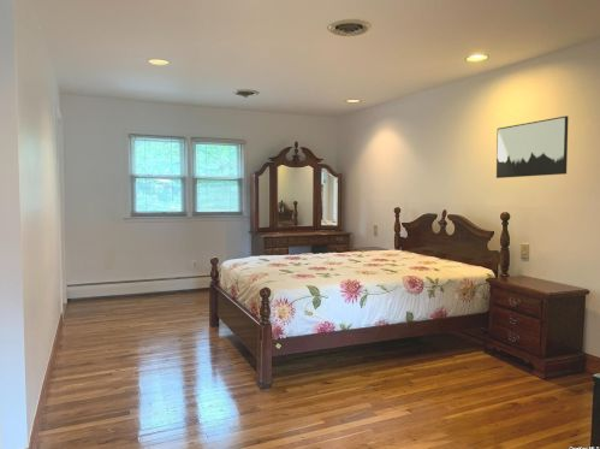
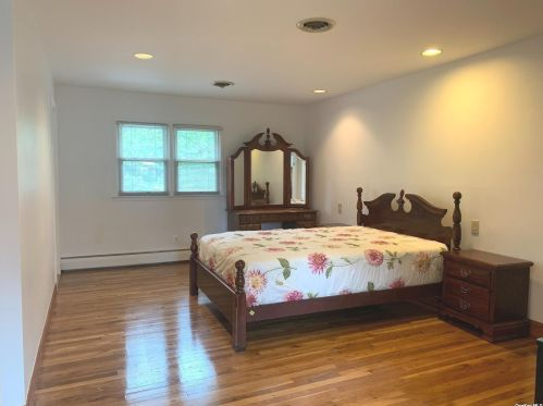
- wall art [495,114,570,179]
